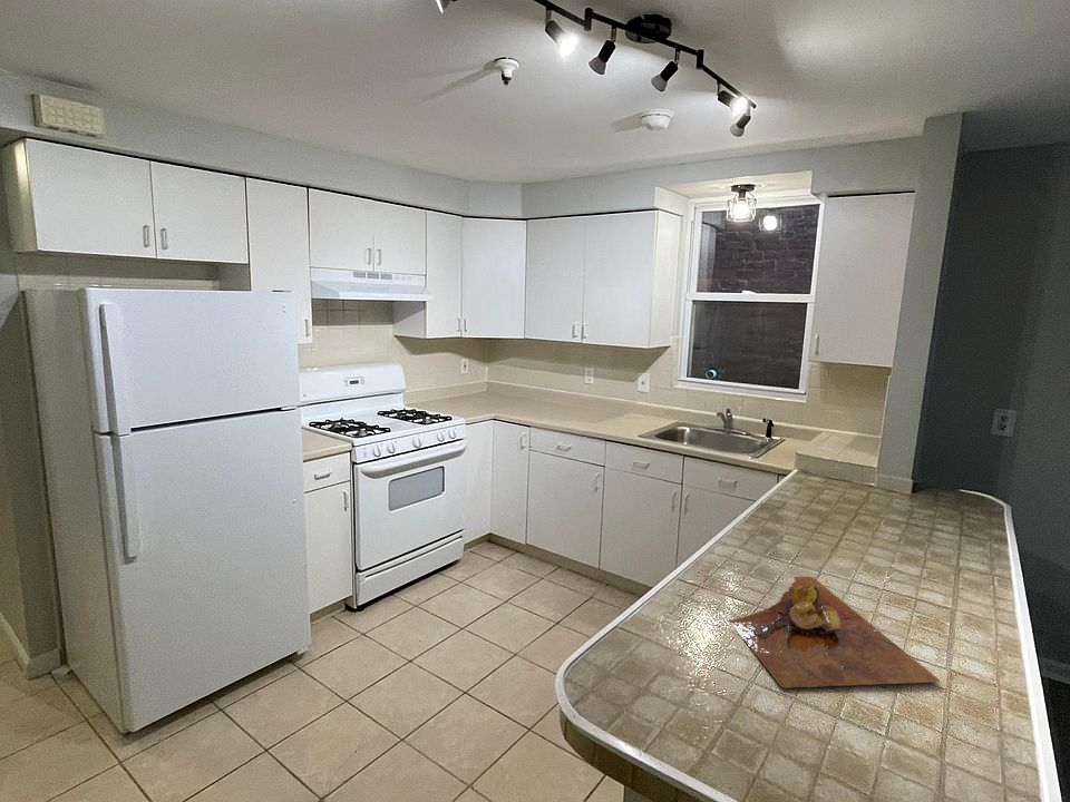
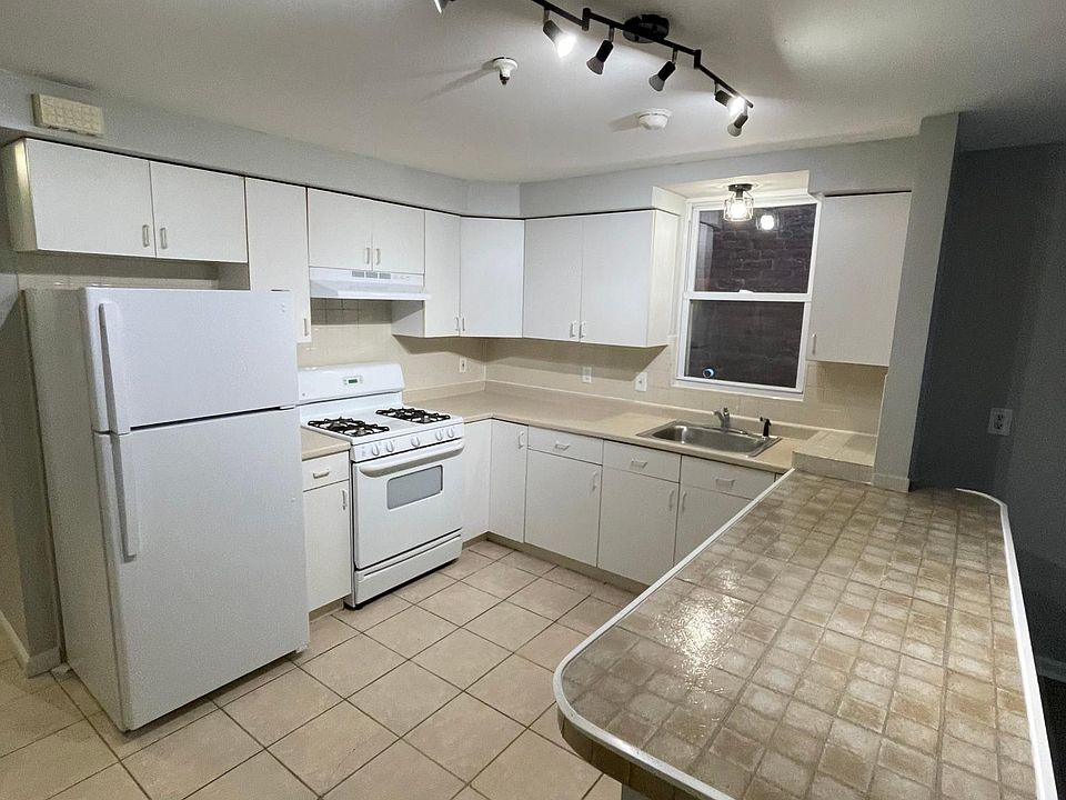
- cutting board [727,576,941,689]
